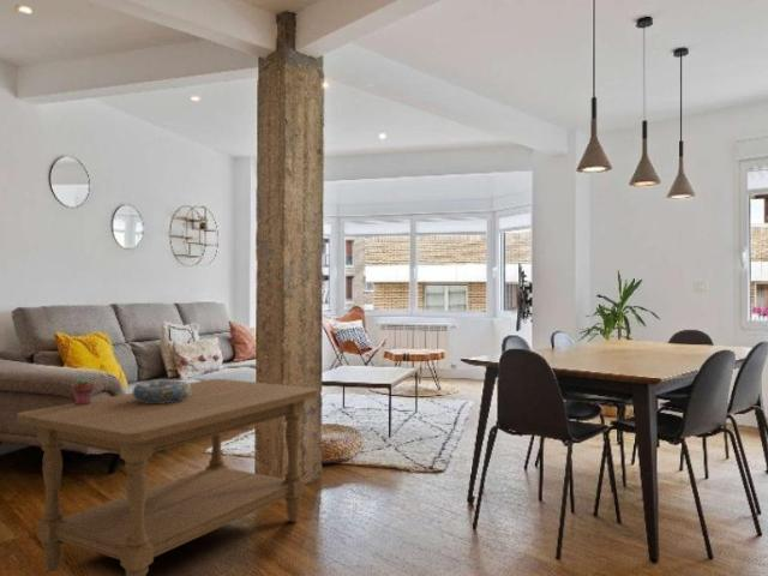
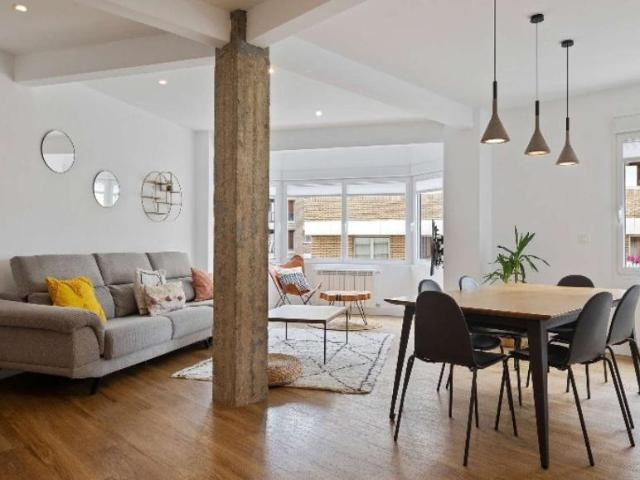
- potted succulent [70,374,96,404]
- coffee table [16,378,320,576]
- decorative bowl [132,379,191,403]
